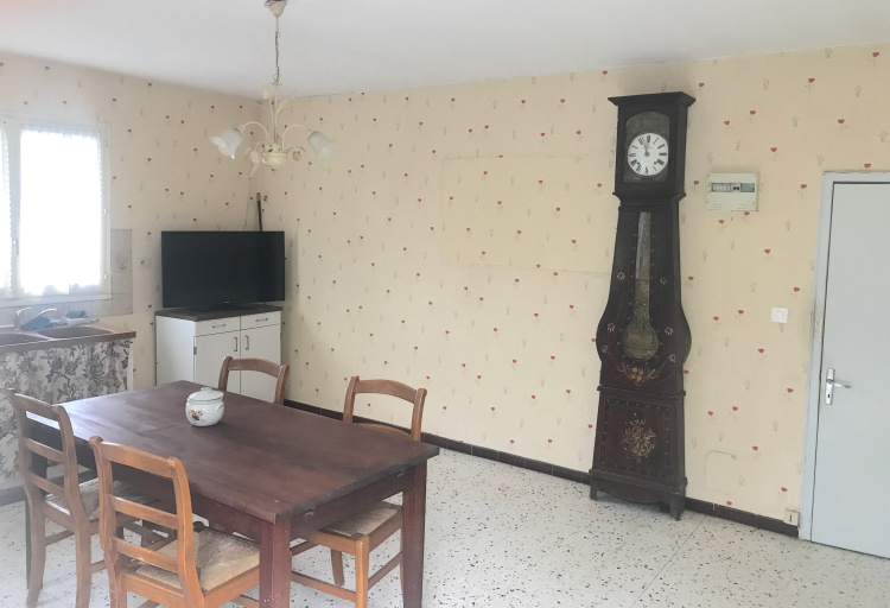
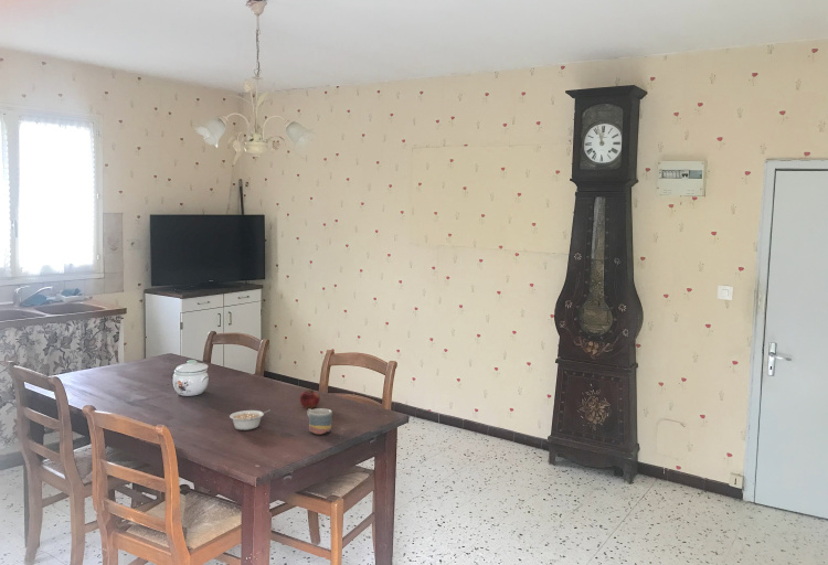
+ legume [229,408,272,431]
+ fruit [298,388,321,409]
+ mug [306,407,333,435]
